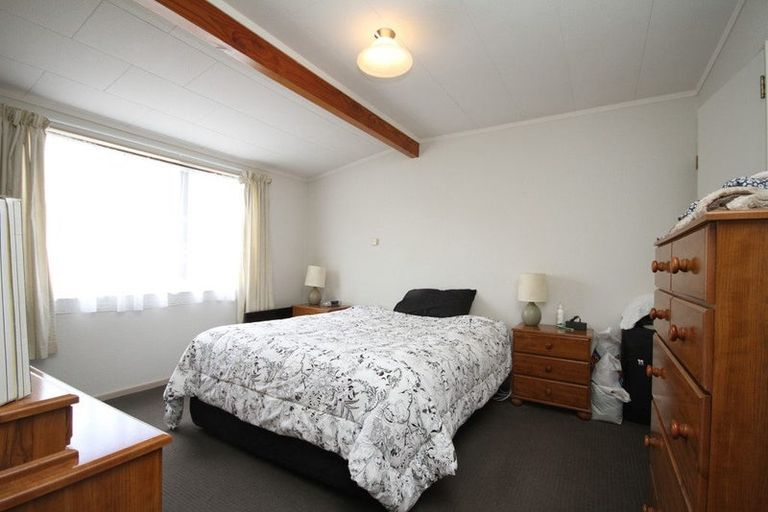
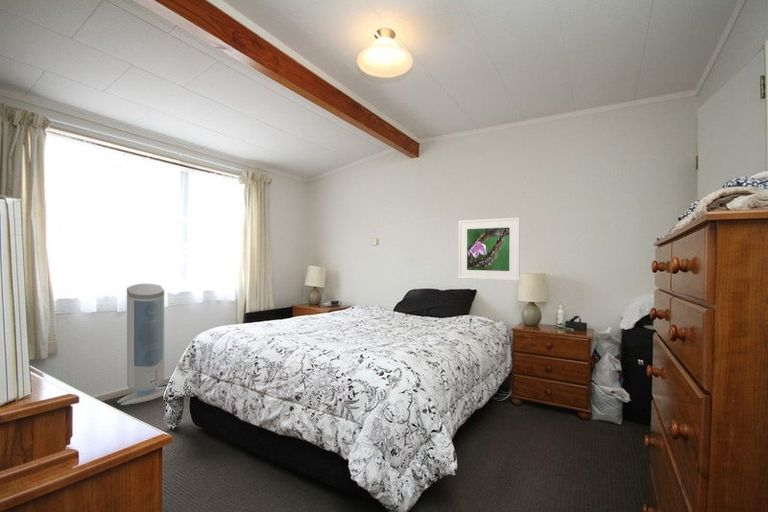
+ air purifier [116,283,167,406]
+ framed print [457,216,521,282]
